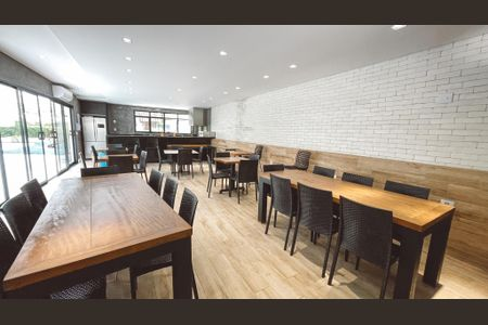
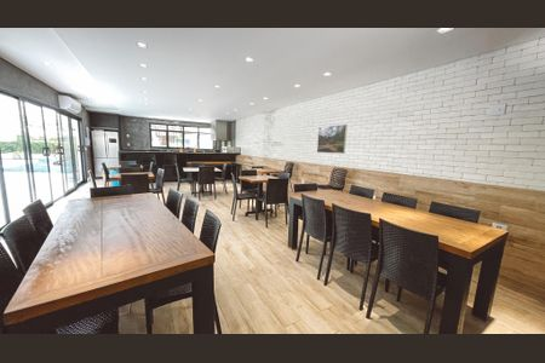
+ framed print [316,123,349,155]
